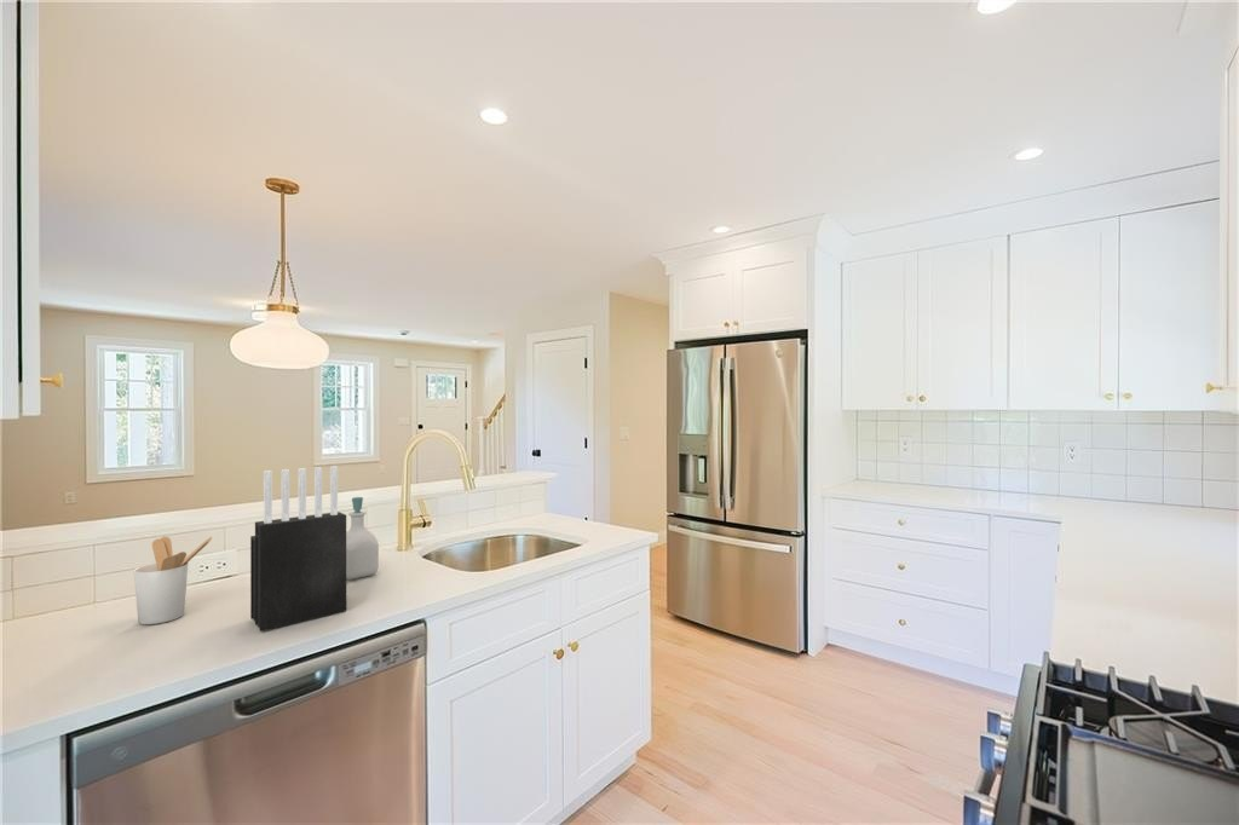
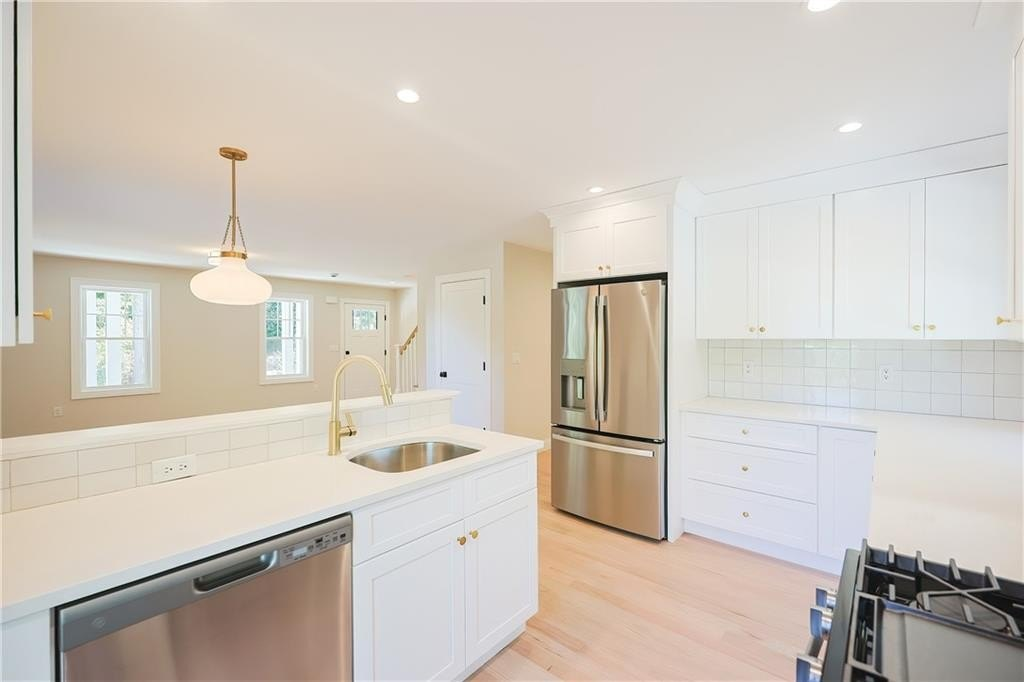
- soap bottle [346,496,380,581]
- knife block [249,465,347,633]
- utensil holder [133,536,213,625]
